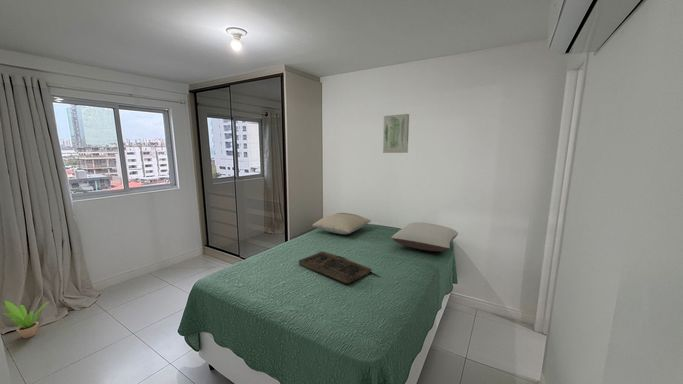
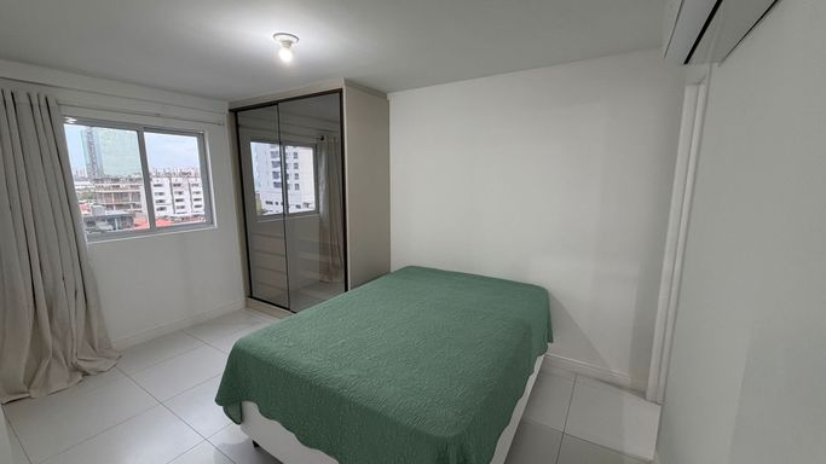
- decorative tray [298,250,372,284]
- wall art [382,113,410,154]
- pillow [312,212,372,235]
- pillow [391,222,459,252]
- potted plant [2,300,50,339]
